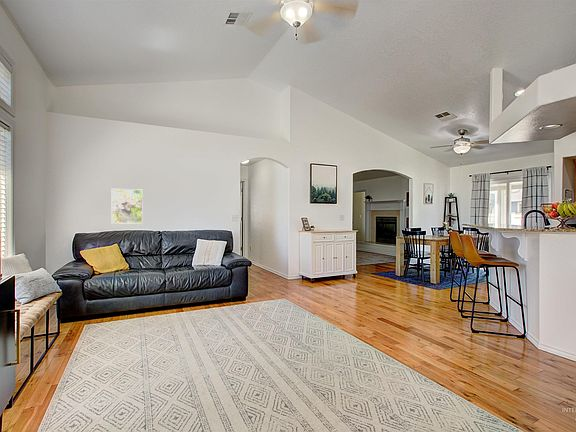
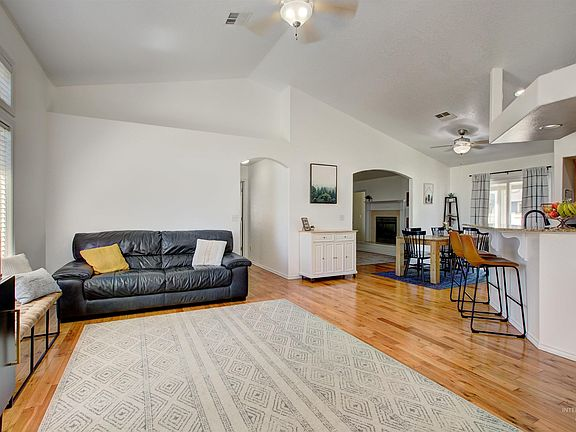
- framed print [111,188,144,225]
